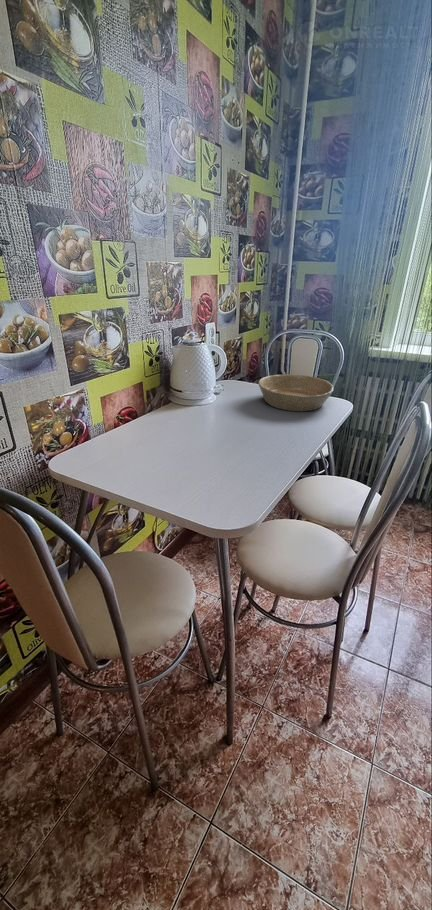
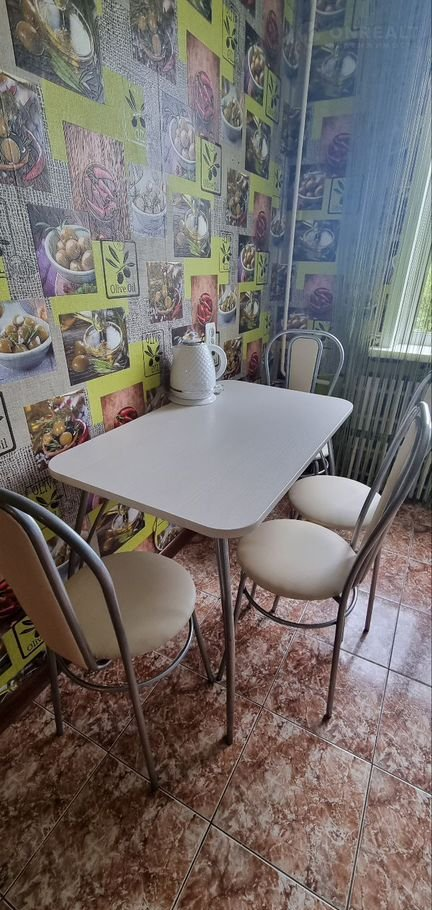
- bowl [257,373,335,412]
